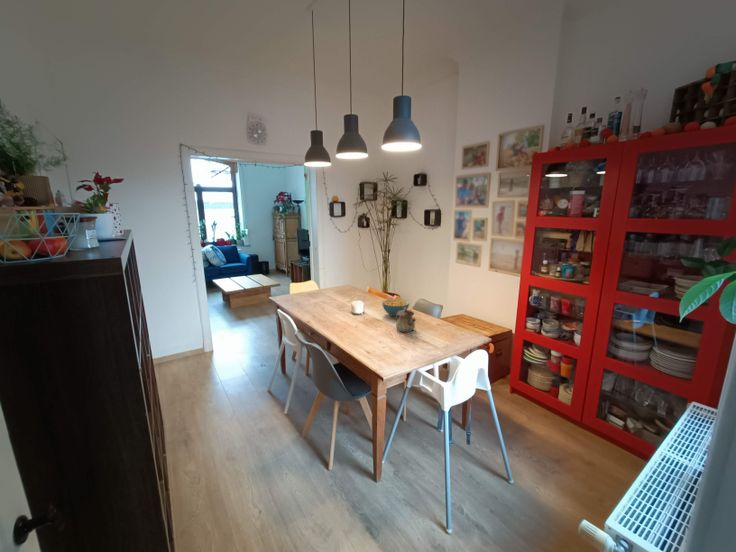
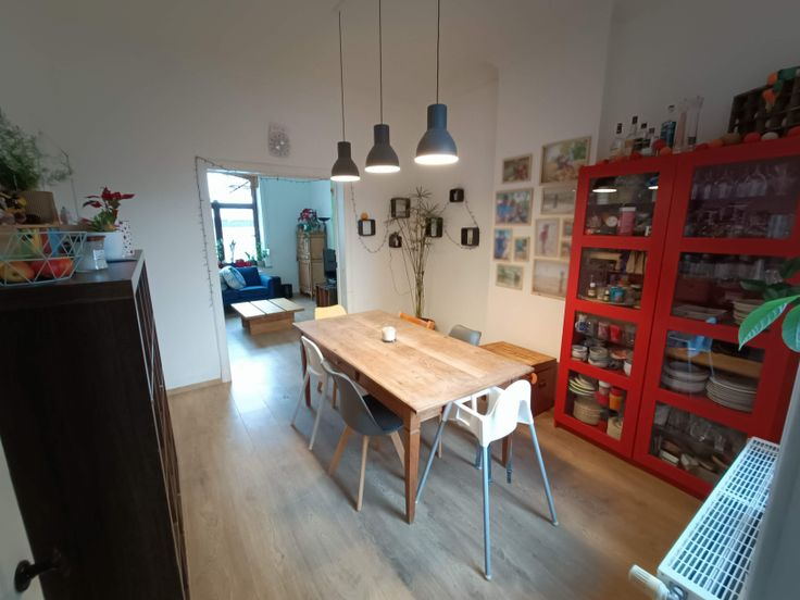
- teapot [395,307,417,333]
- cereal bowl [381,298,410,317]
